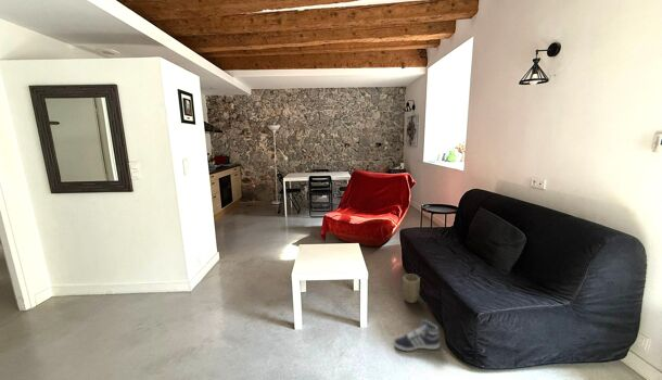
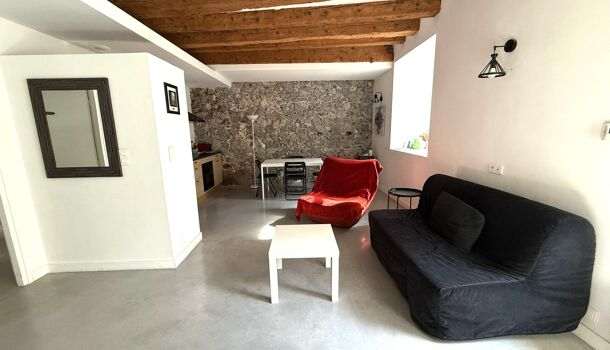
- sneaker [393,318,441,353]
- plant pot [402,274,421,304]
